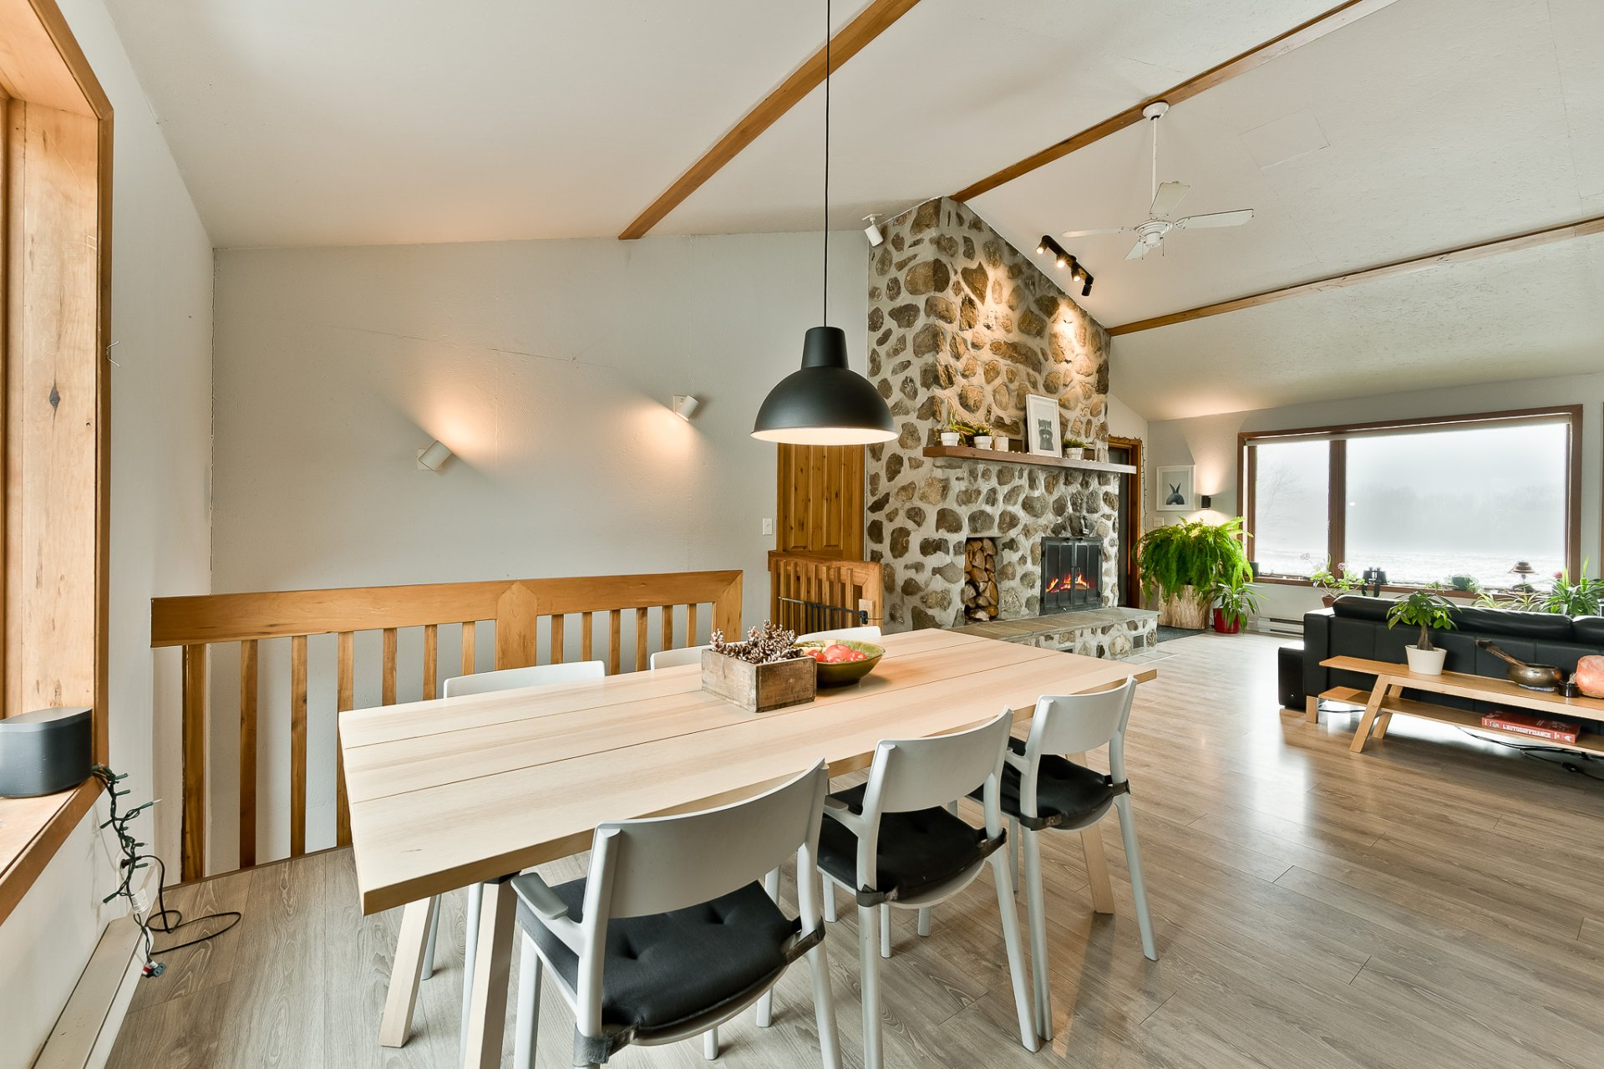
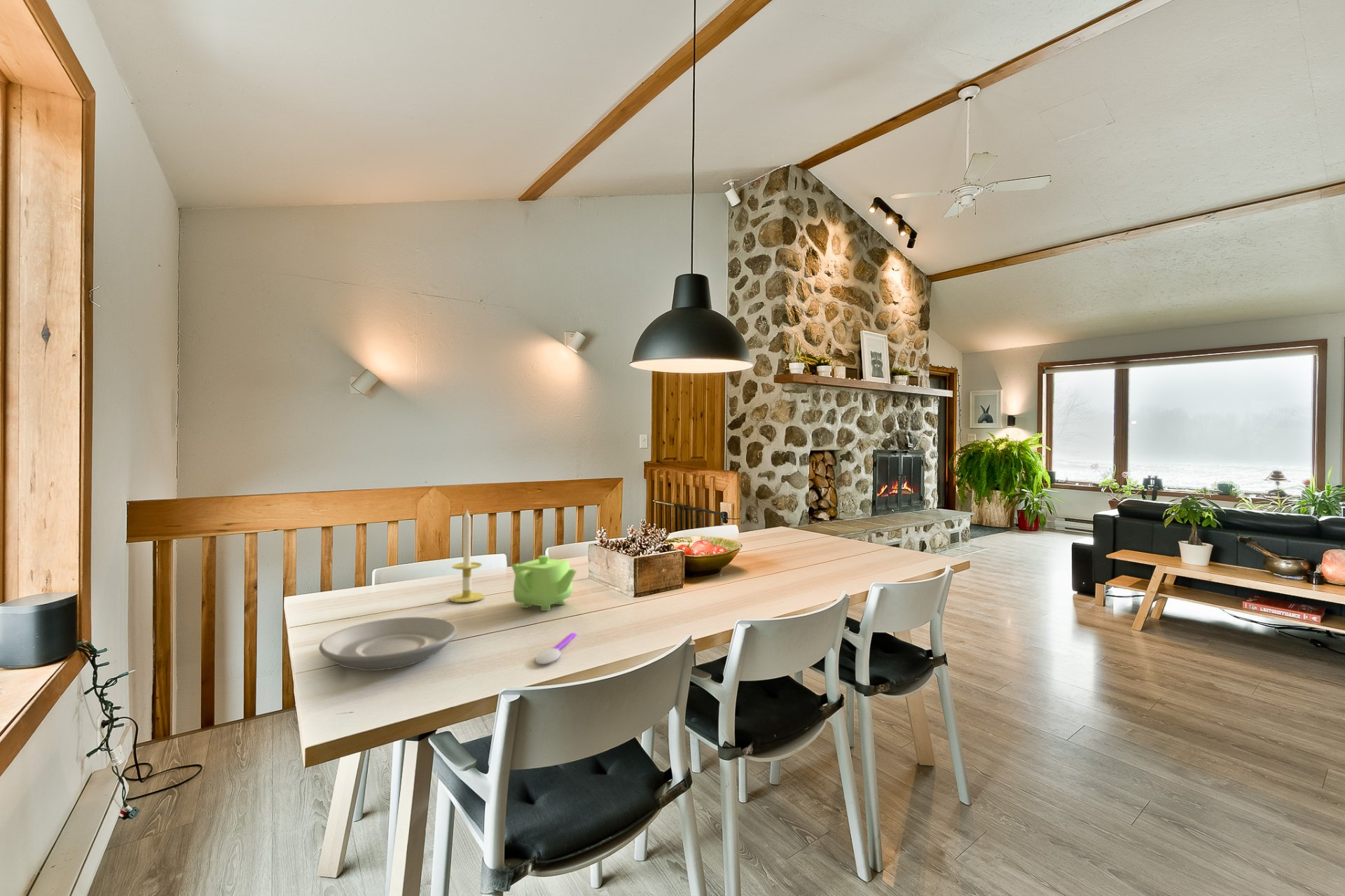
+ teapot [511,555,577,612]
+ plate [318,616,458,671]
+ spoon [534,632,577,665]
+ candle [448,507,485,603]
